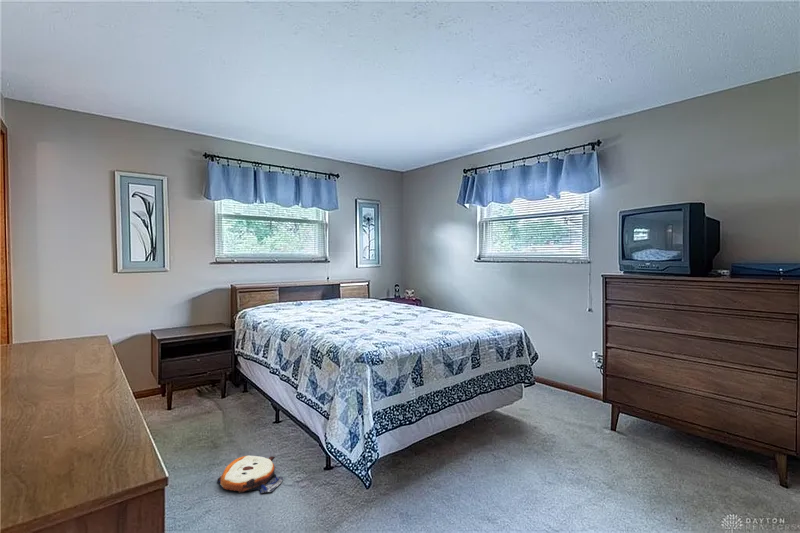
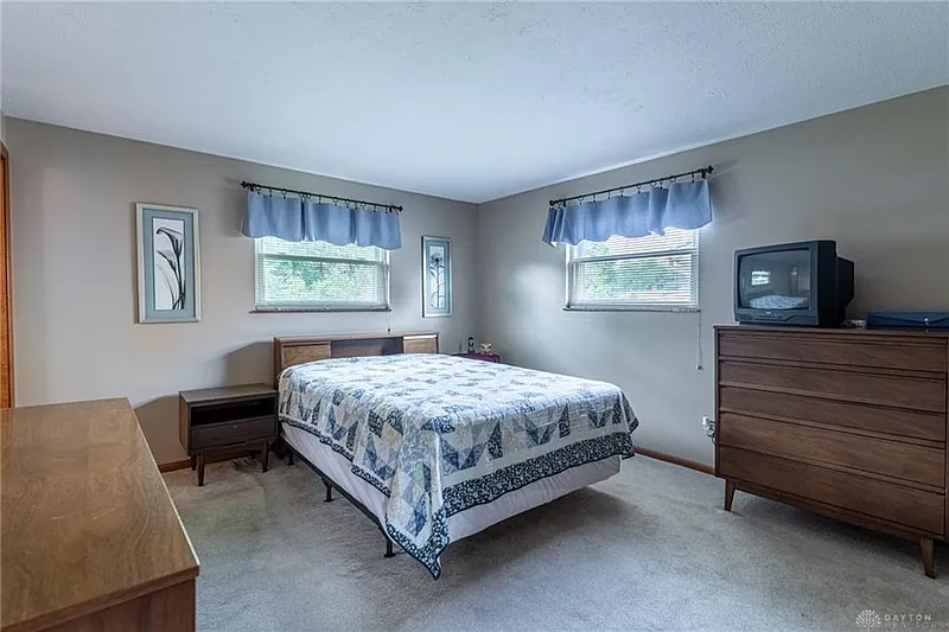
- plush toy [216,455,284,494]
